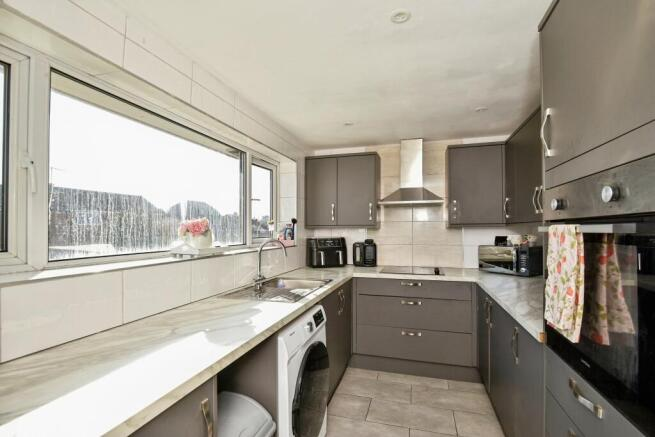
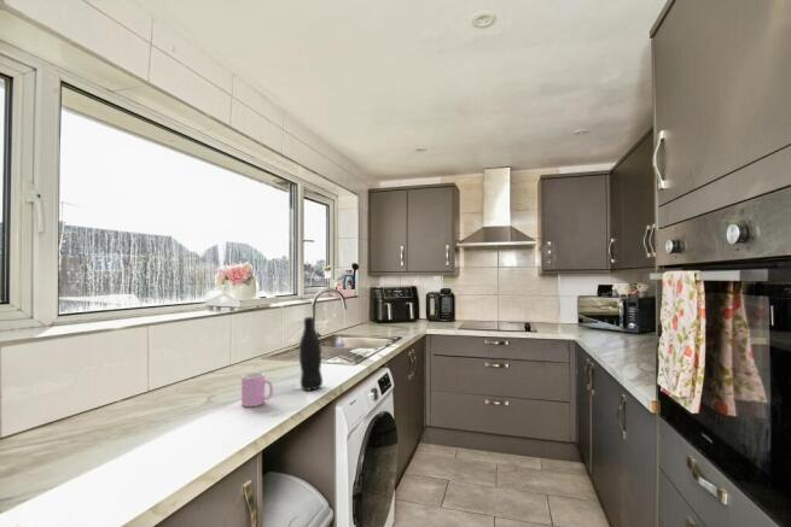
+ cup [240,371,274,408]
+ bottle [298,316,324,391]
